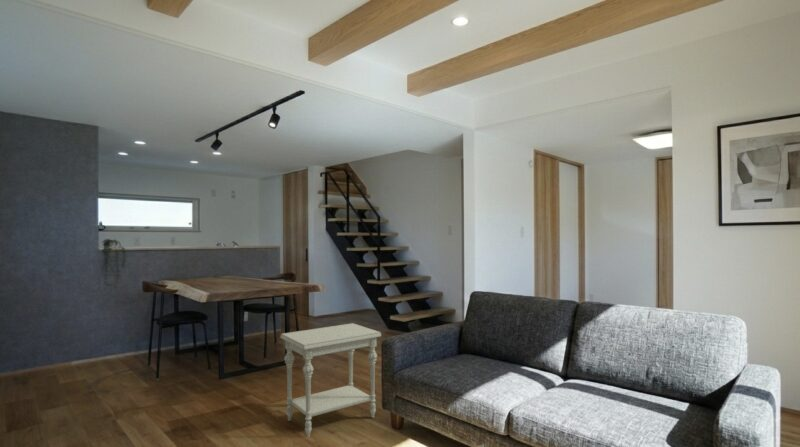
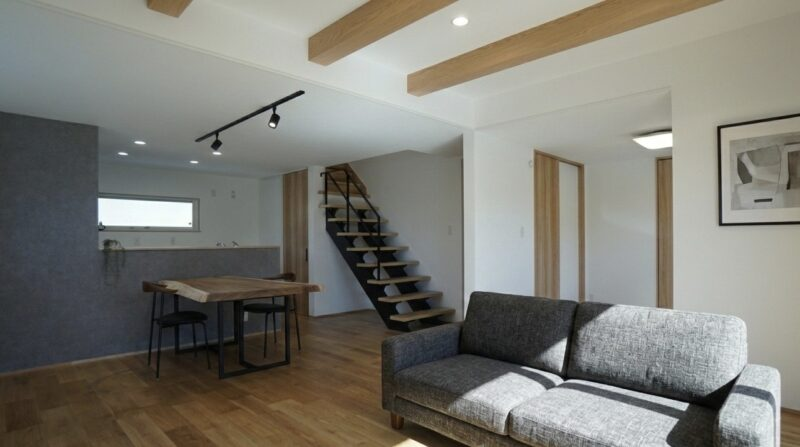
- side table [279,322,382,438]
